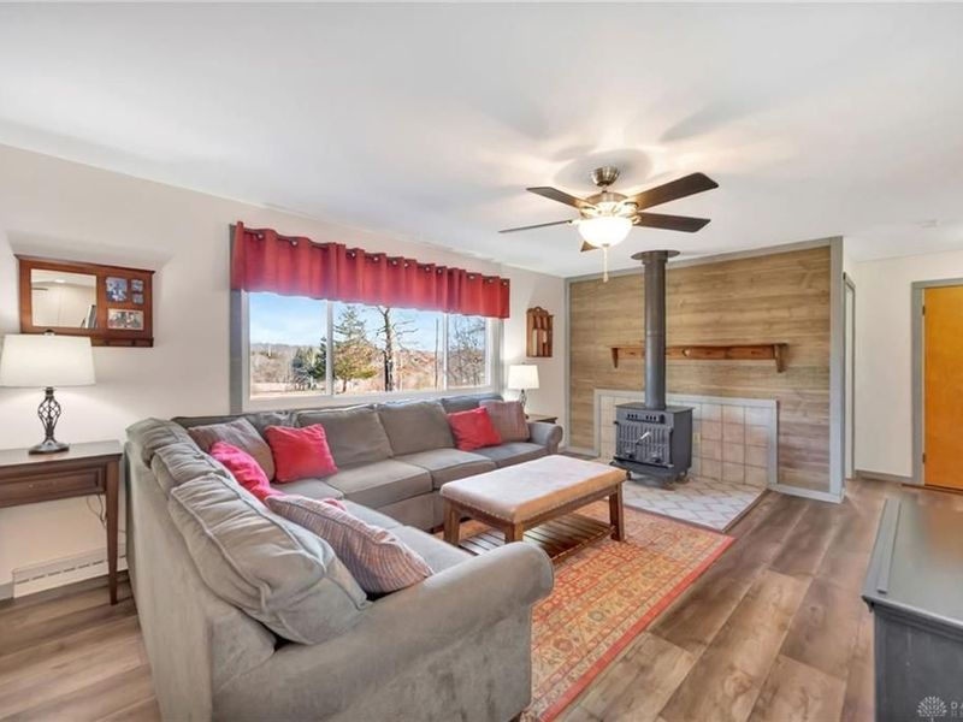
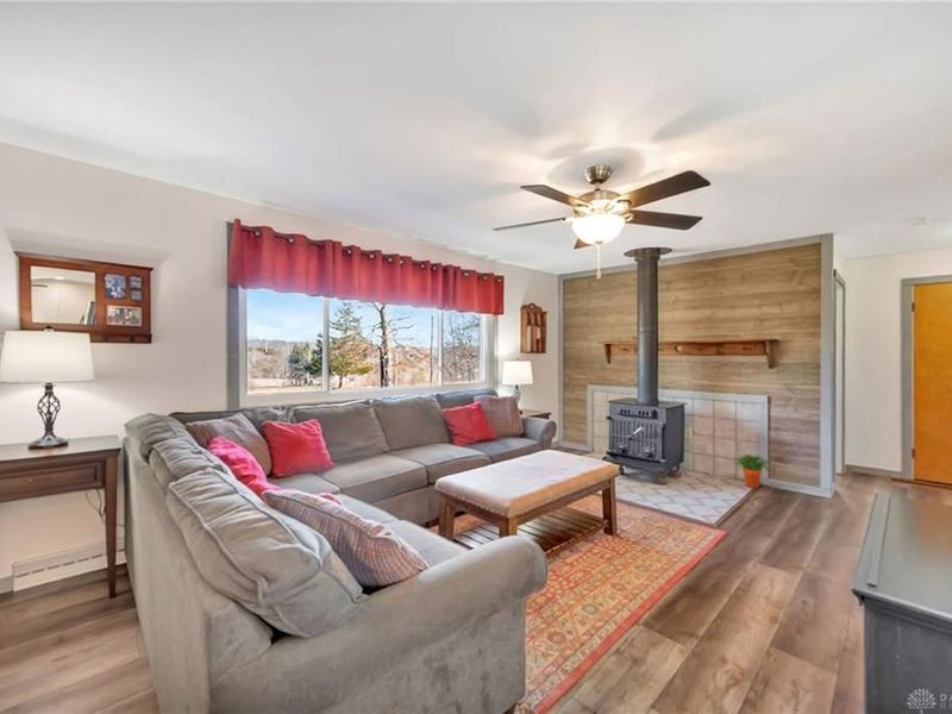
+ potted plant [732,453,776,489]
